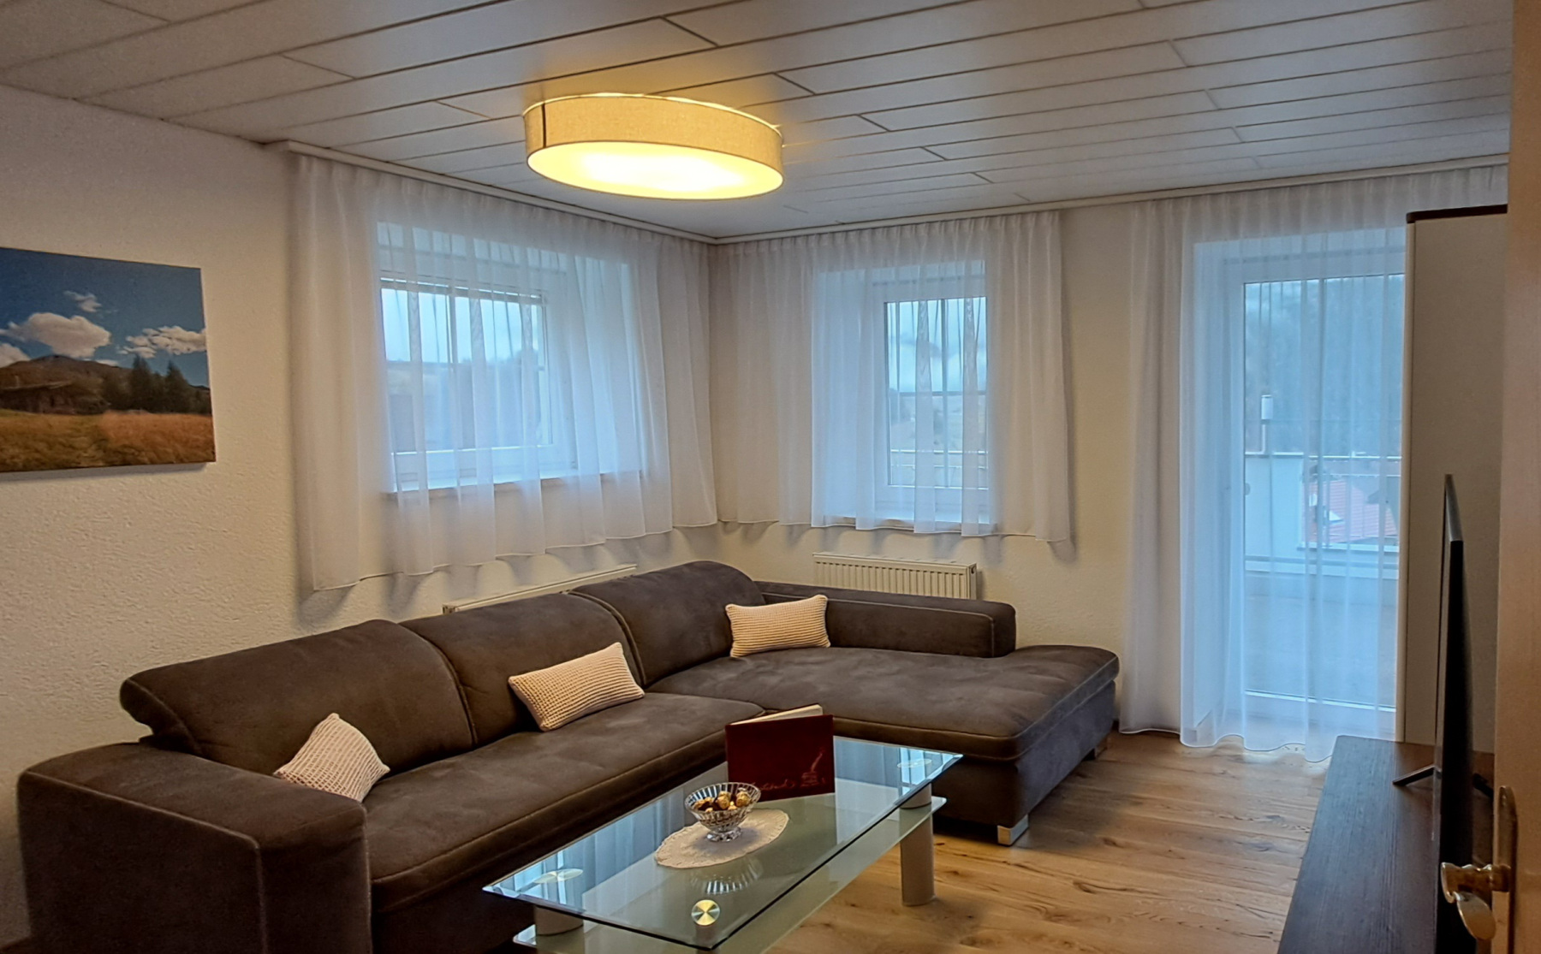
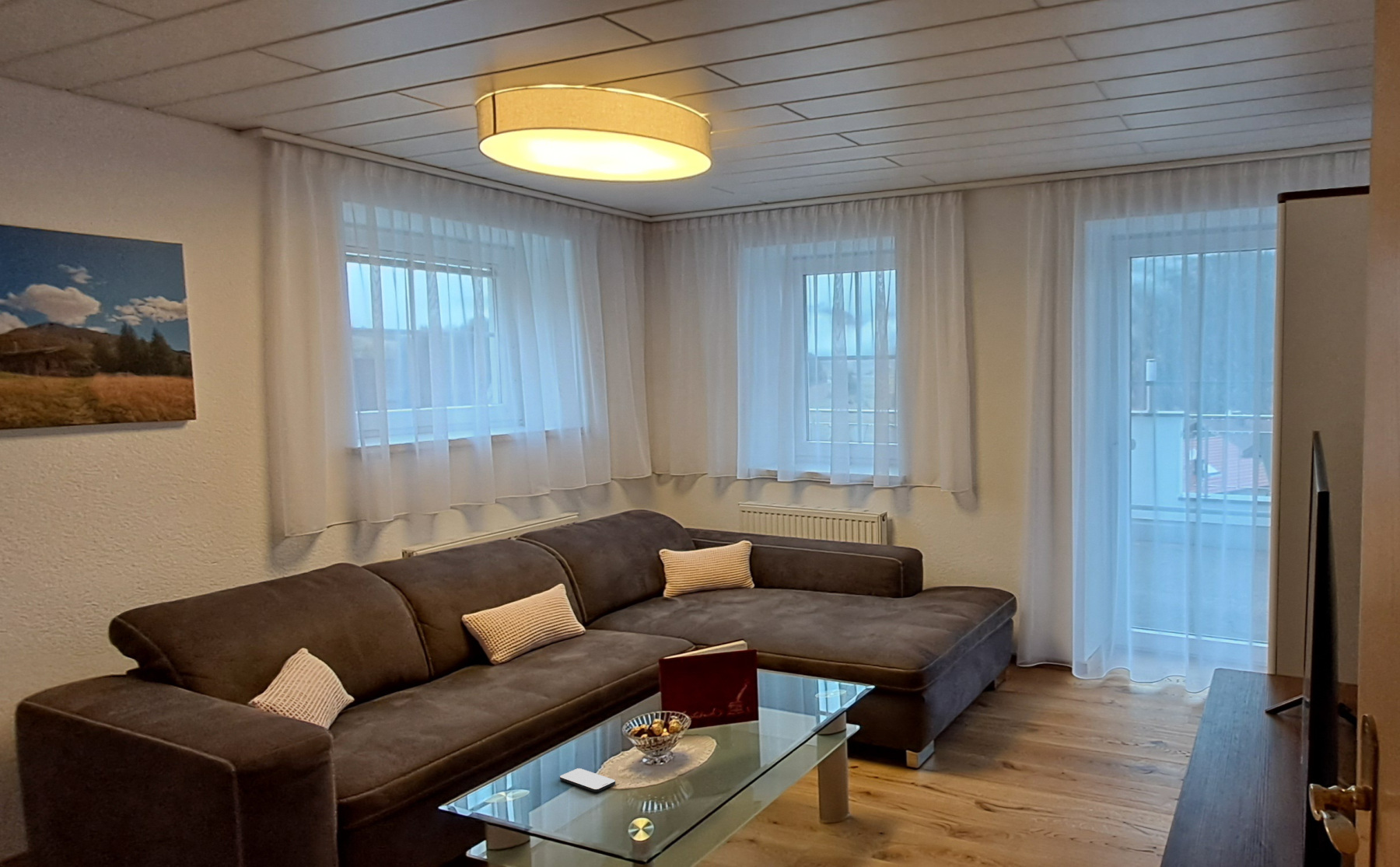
+ smartphone [559,767,616,792]
